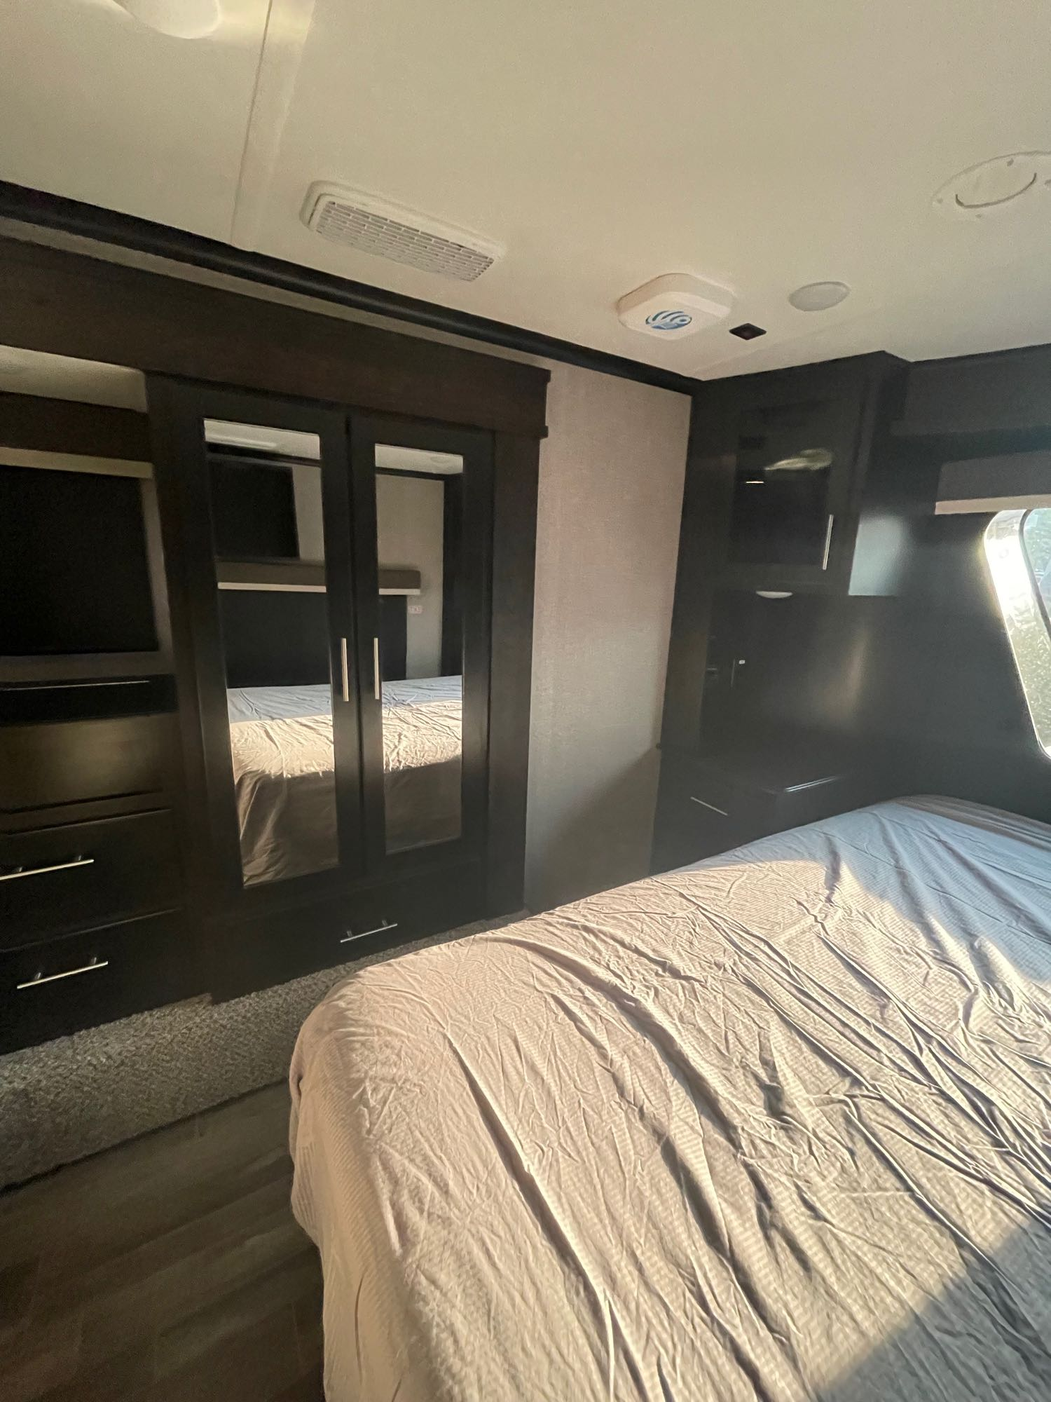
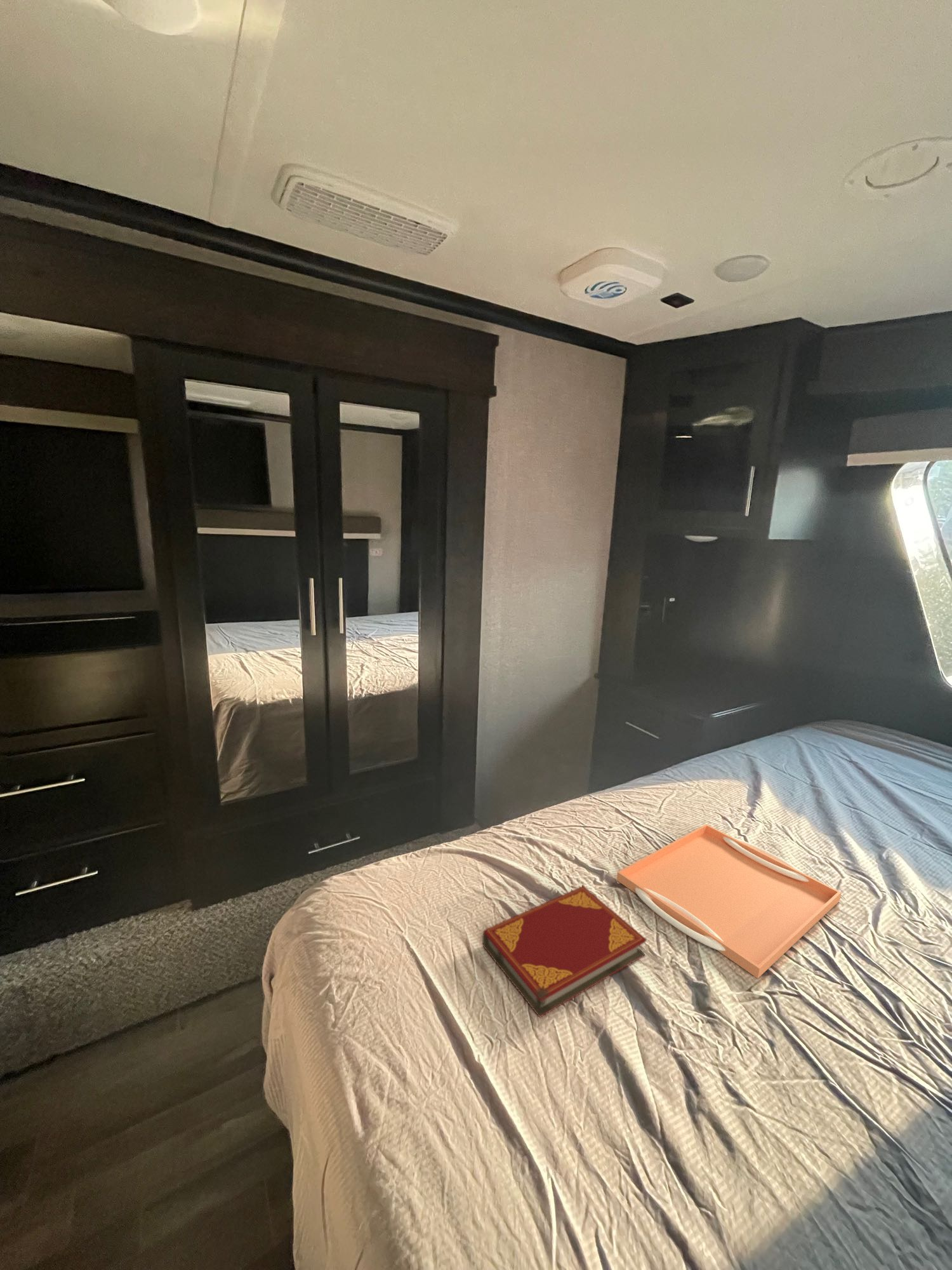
+ serving tray [616,824,842,979]
+ hardback book [482,885,647,1018]
